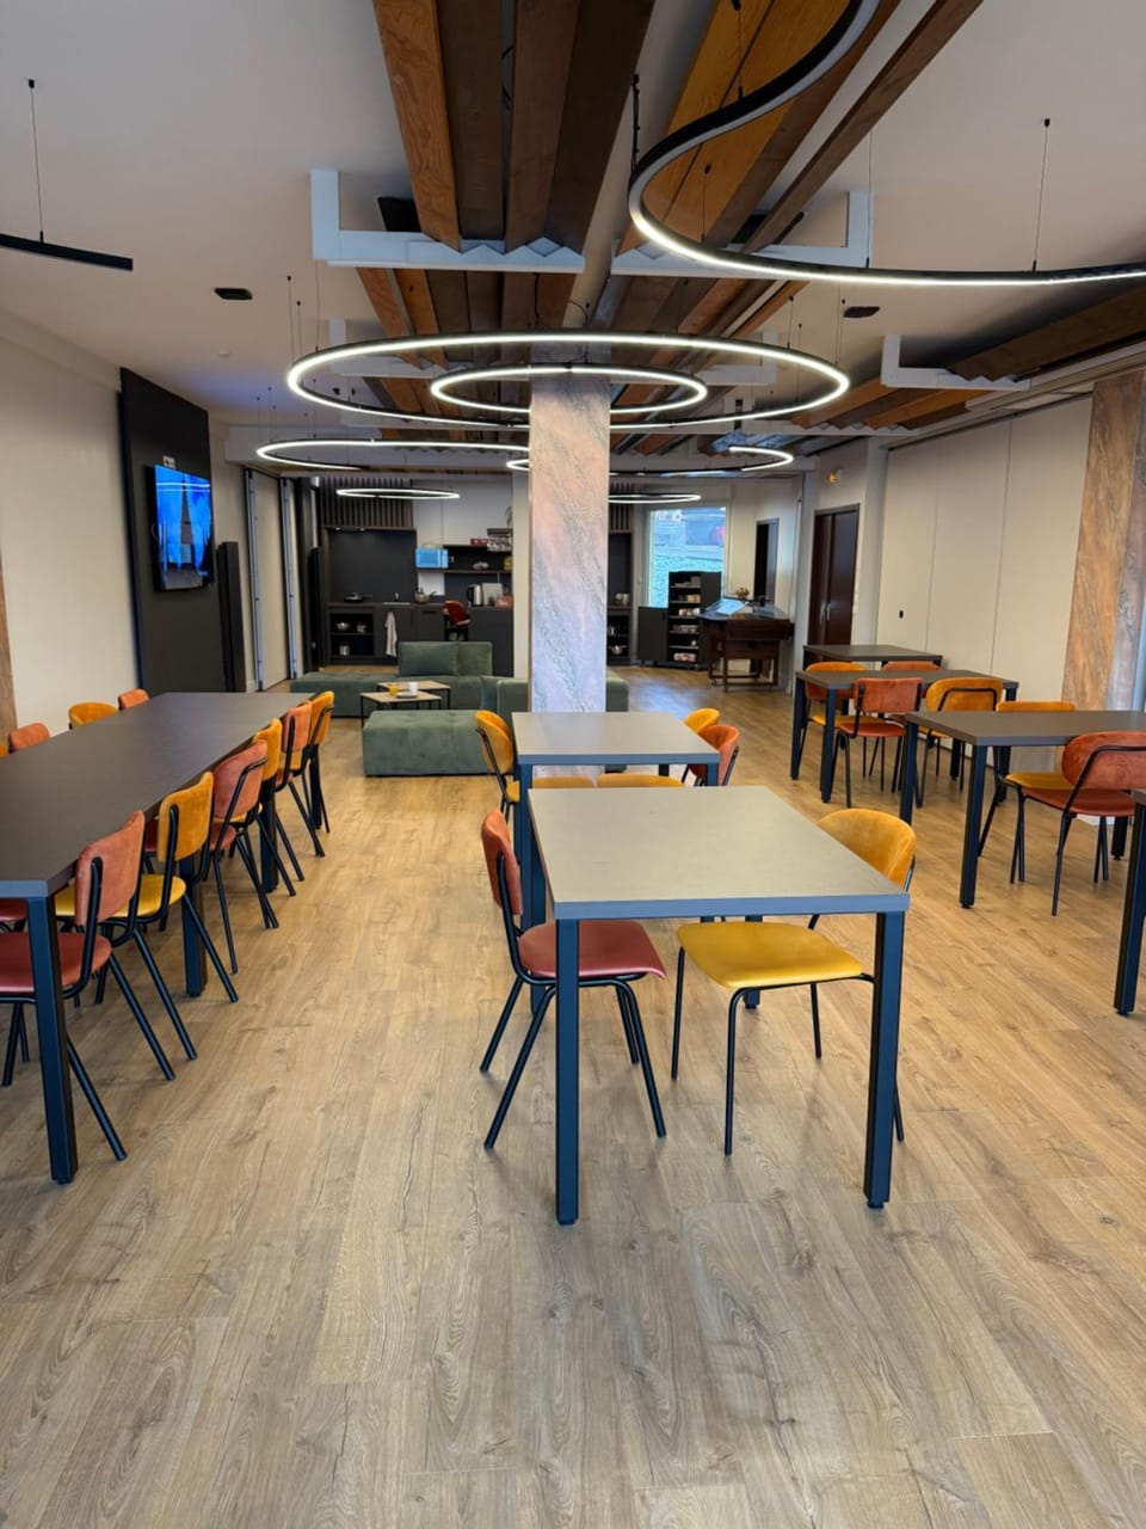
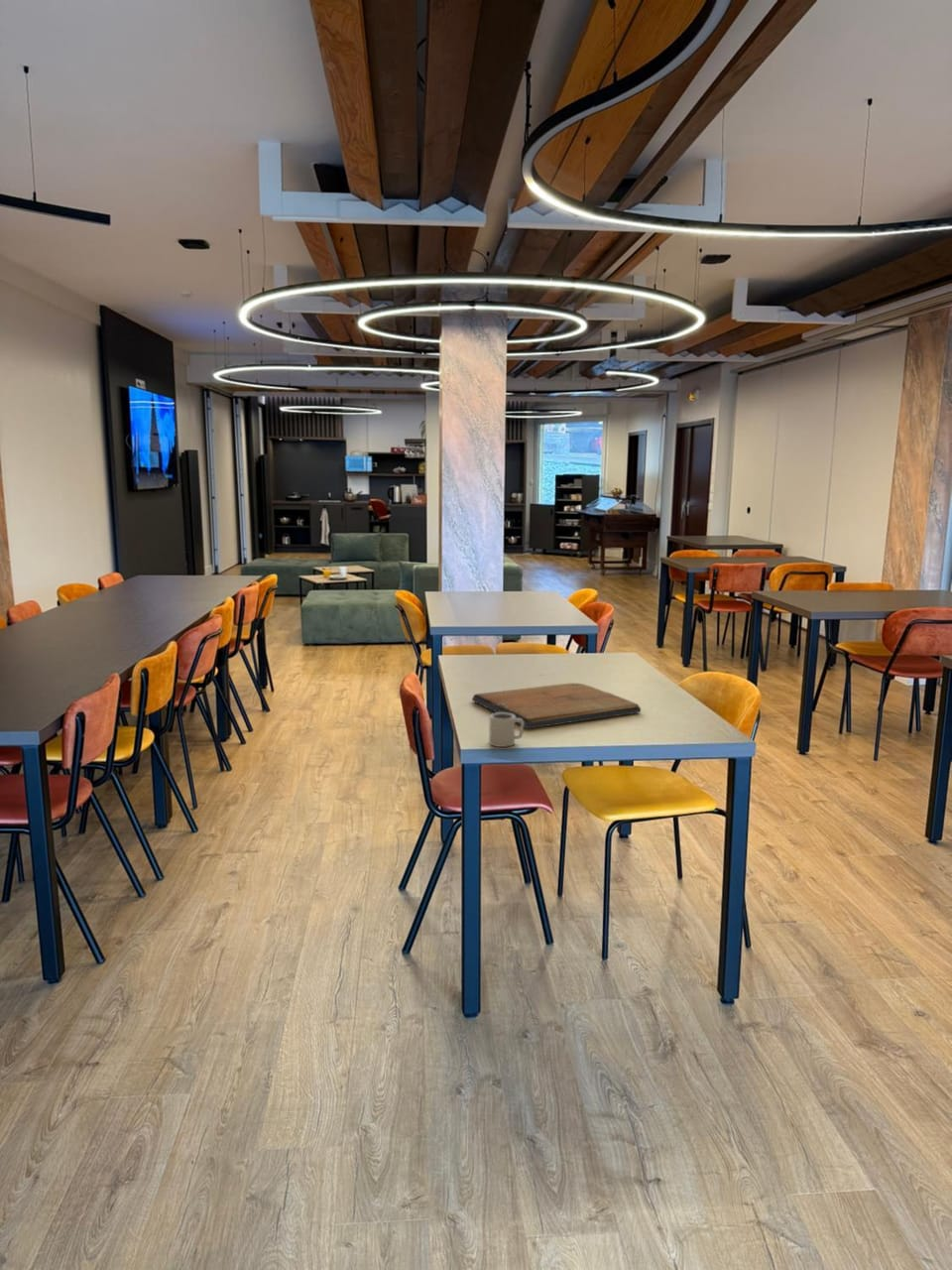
+ religious icon [471,683,642,729]
+ cup [488,712,525,748]
